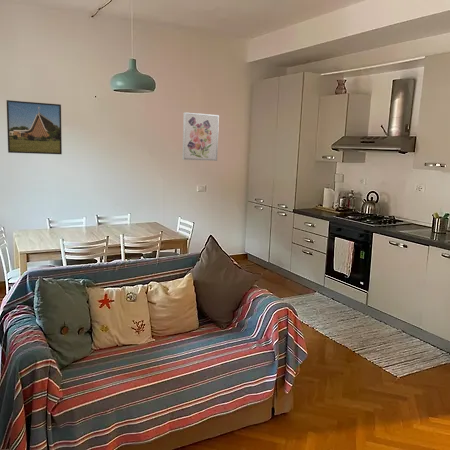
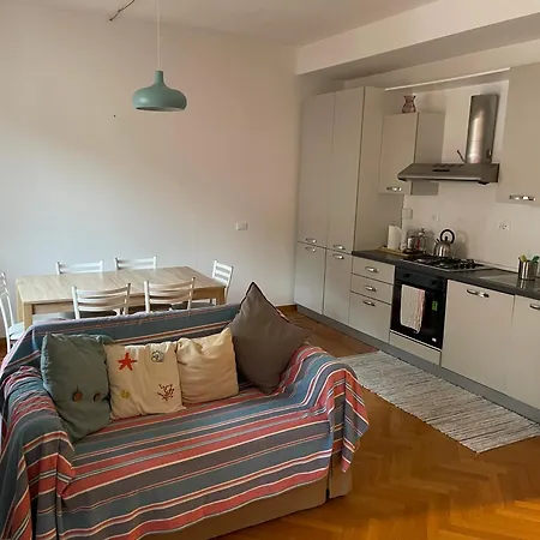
- wall art [181,111,220,162]
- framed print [6,99,63,155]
